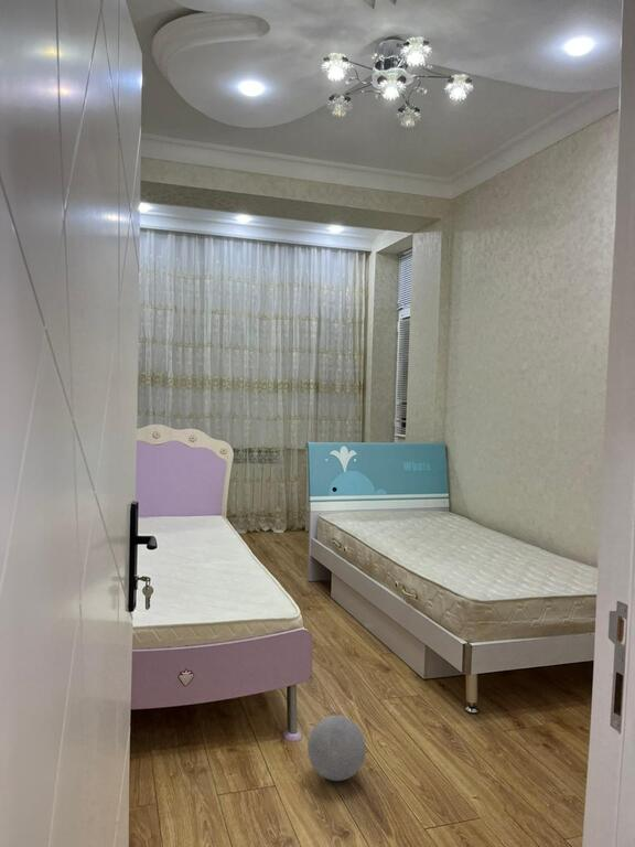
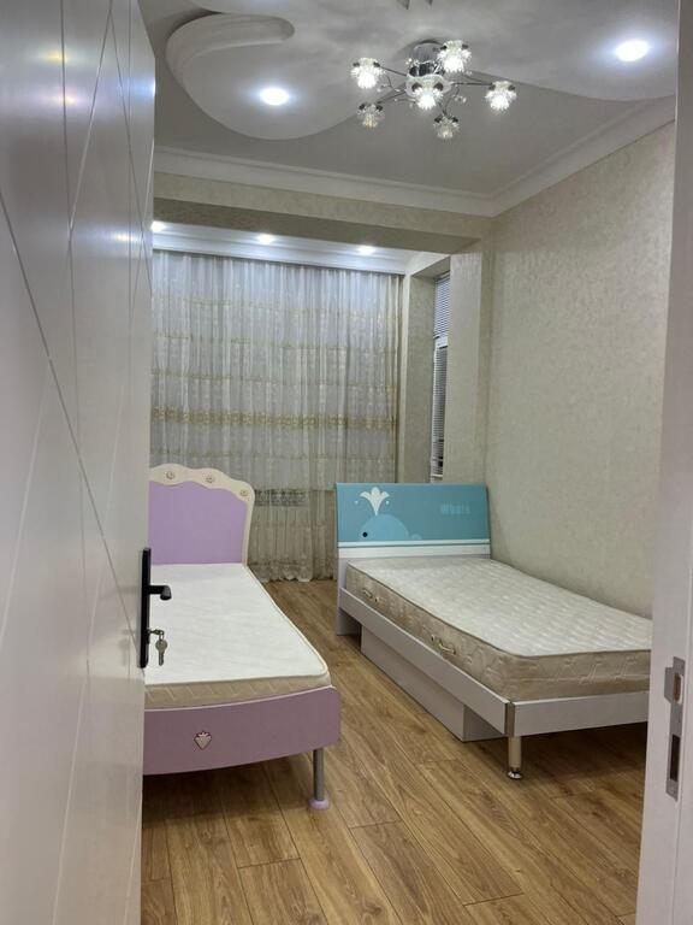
- ball [306,715,367,782]
